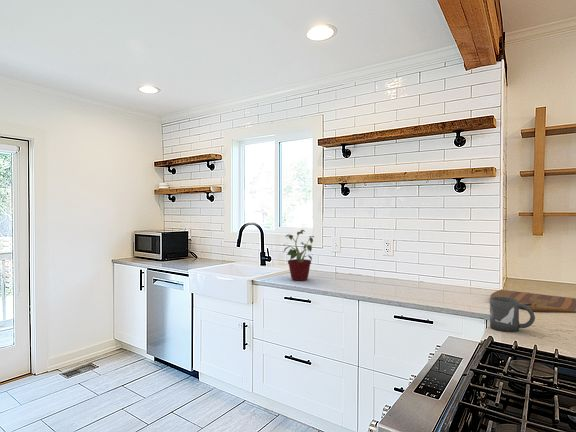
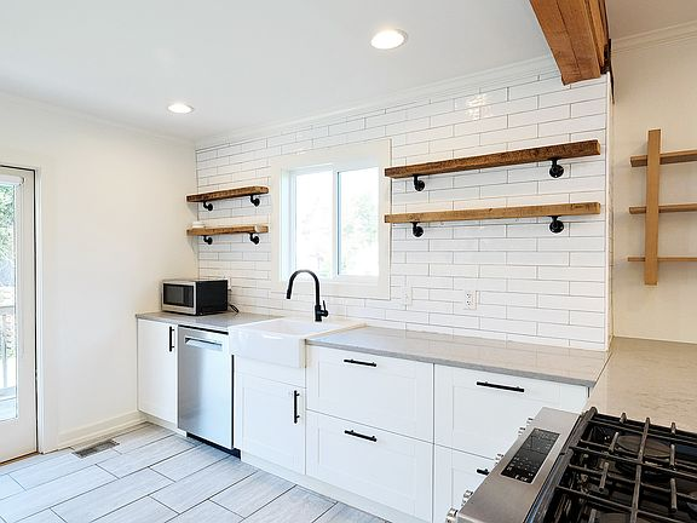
- mug [489,297,536,333]
- potted plant [282,229,315,282]
- cutting board [489,289,576,314]
